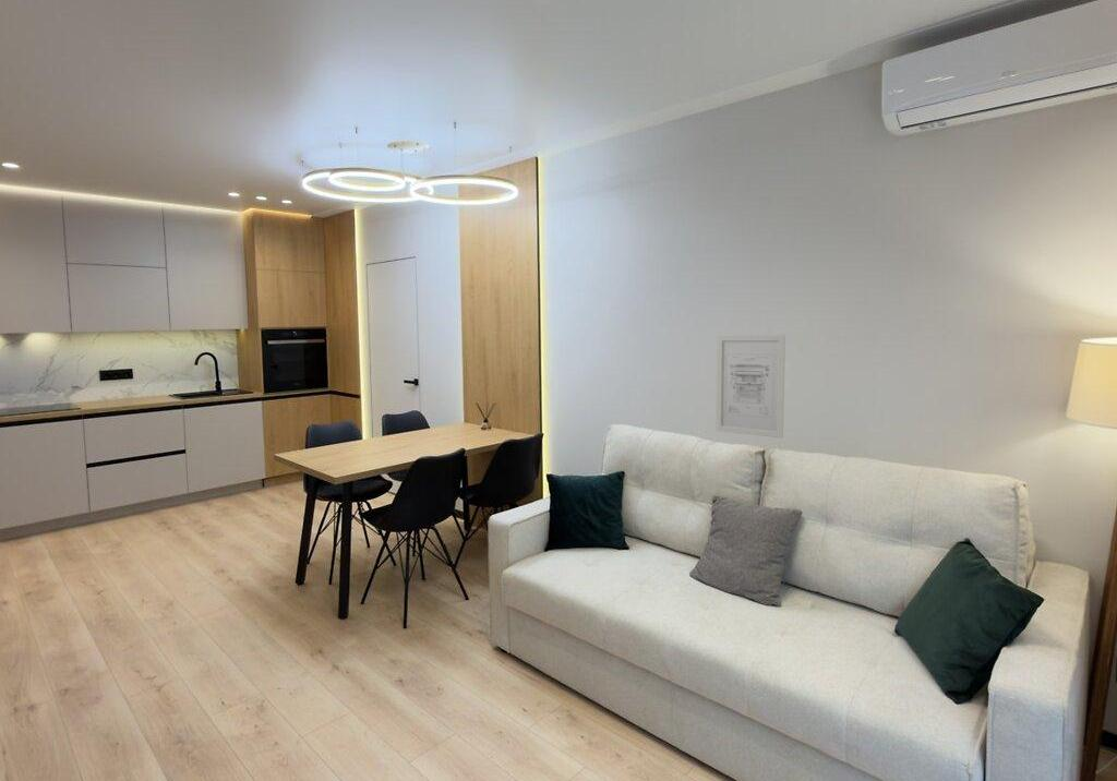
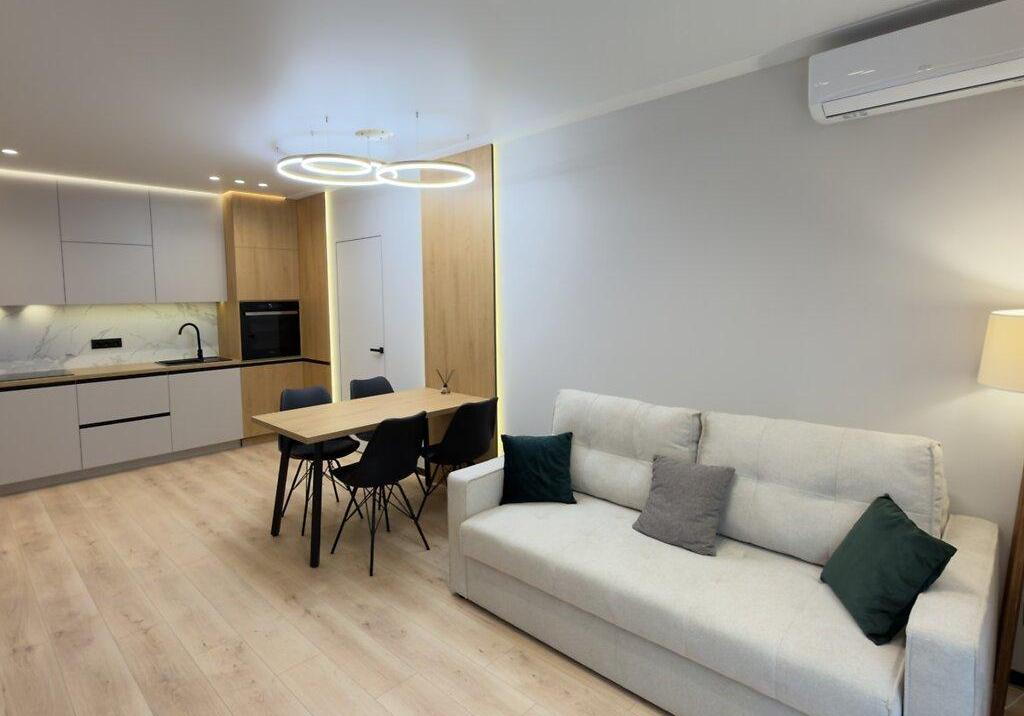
- wall art [714,334,786,440]
